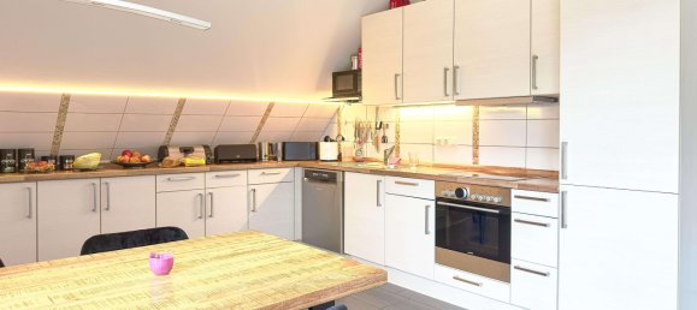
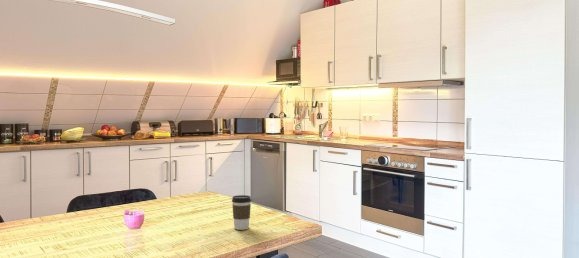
+ coffee cup [231,194,252,231]
